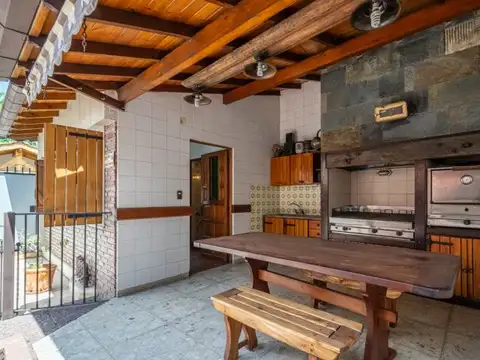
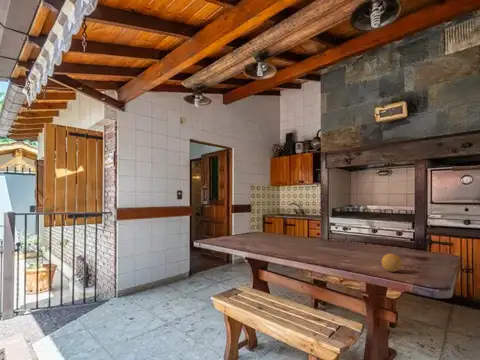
+ fruit [381,253,403,273]
